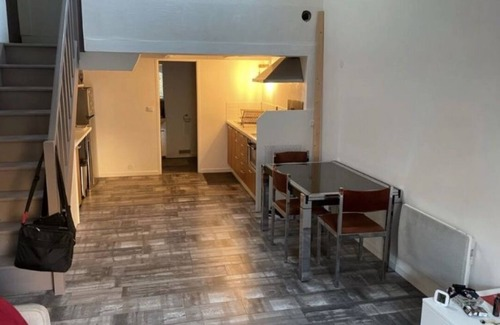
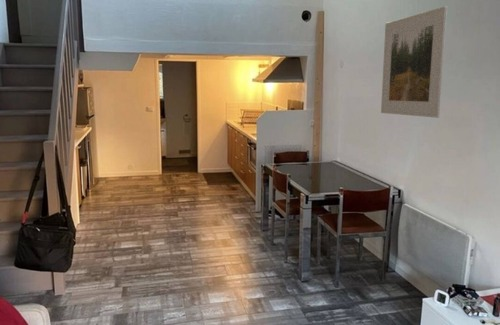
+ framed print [380,5,448,119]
